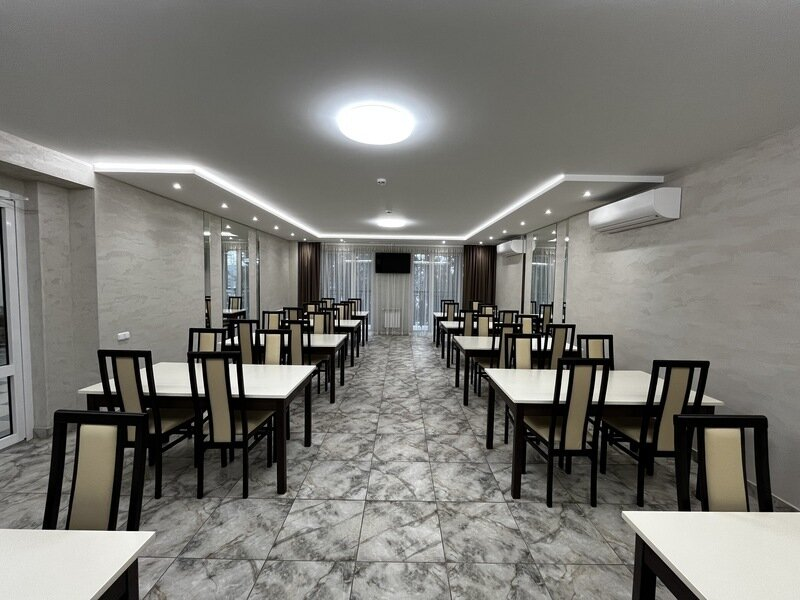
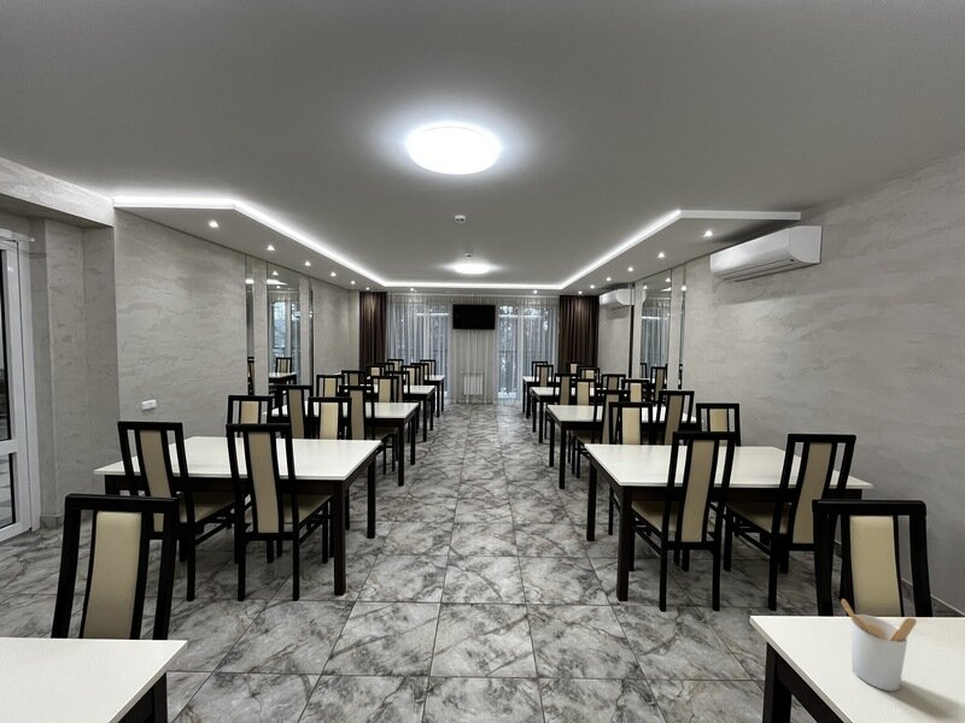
+ utensil holder [841,598,918,692]
